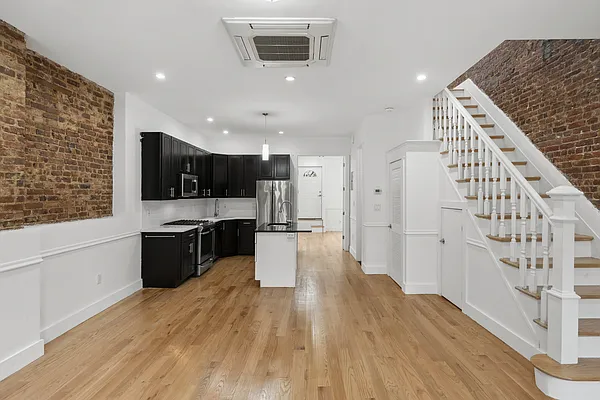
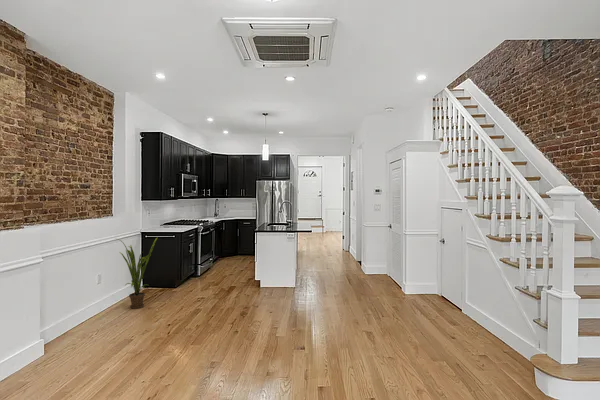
+ house plant [114,236,159,309]
